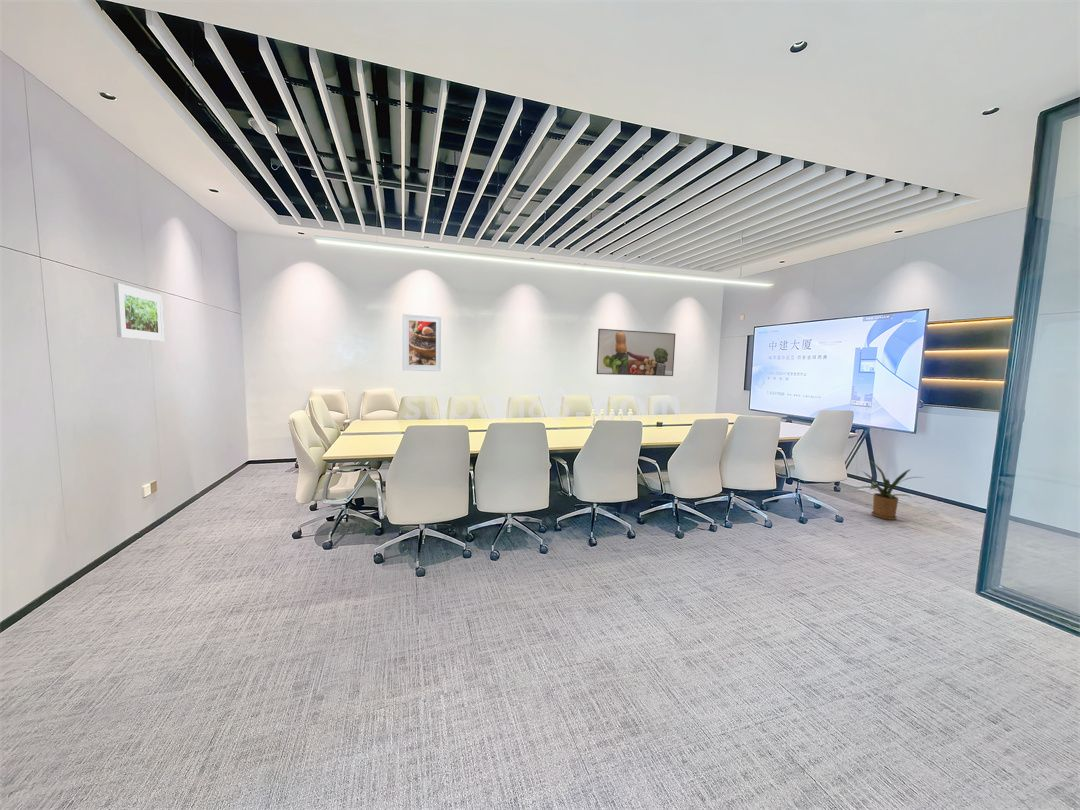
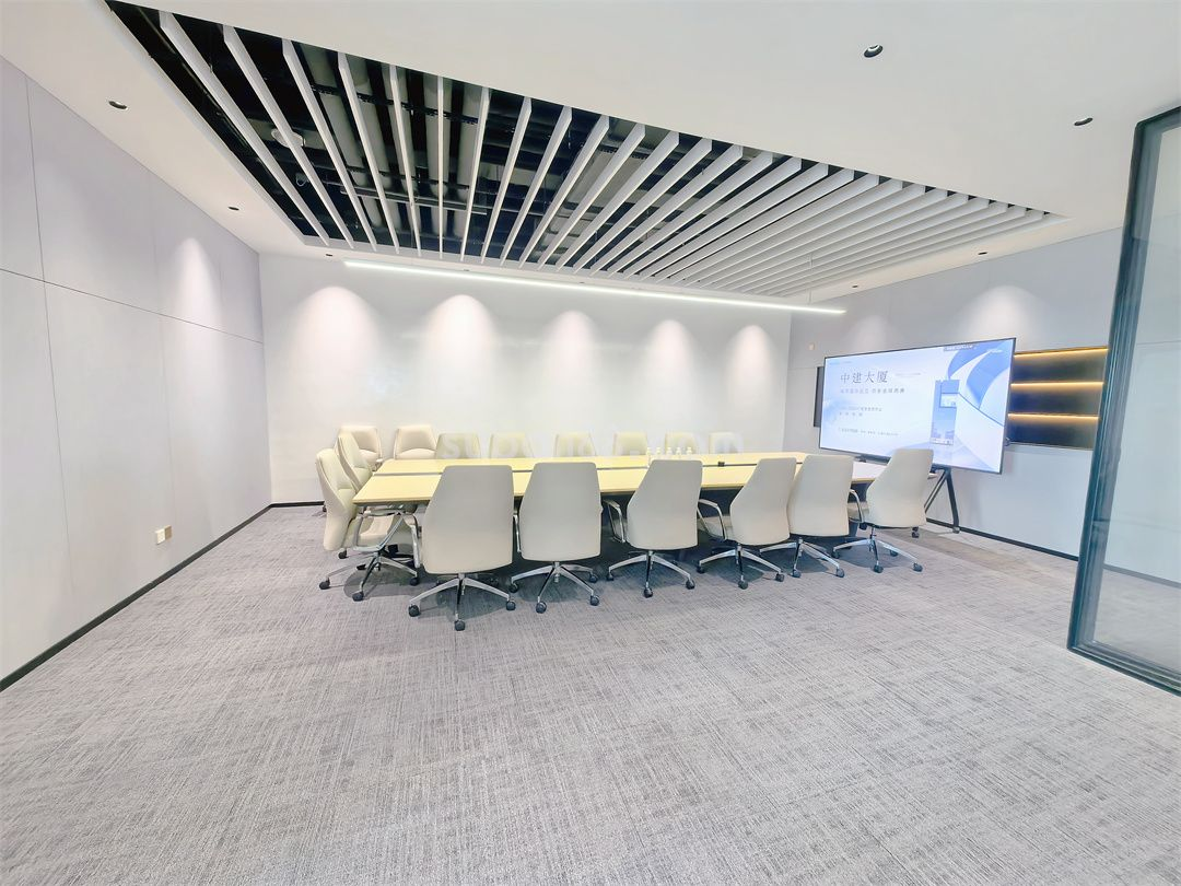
- house plant [860,460,925,521]
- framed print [113,282,165,342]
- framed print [596,328,676,377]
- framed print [402,313,443,372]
